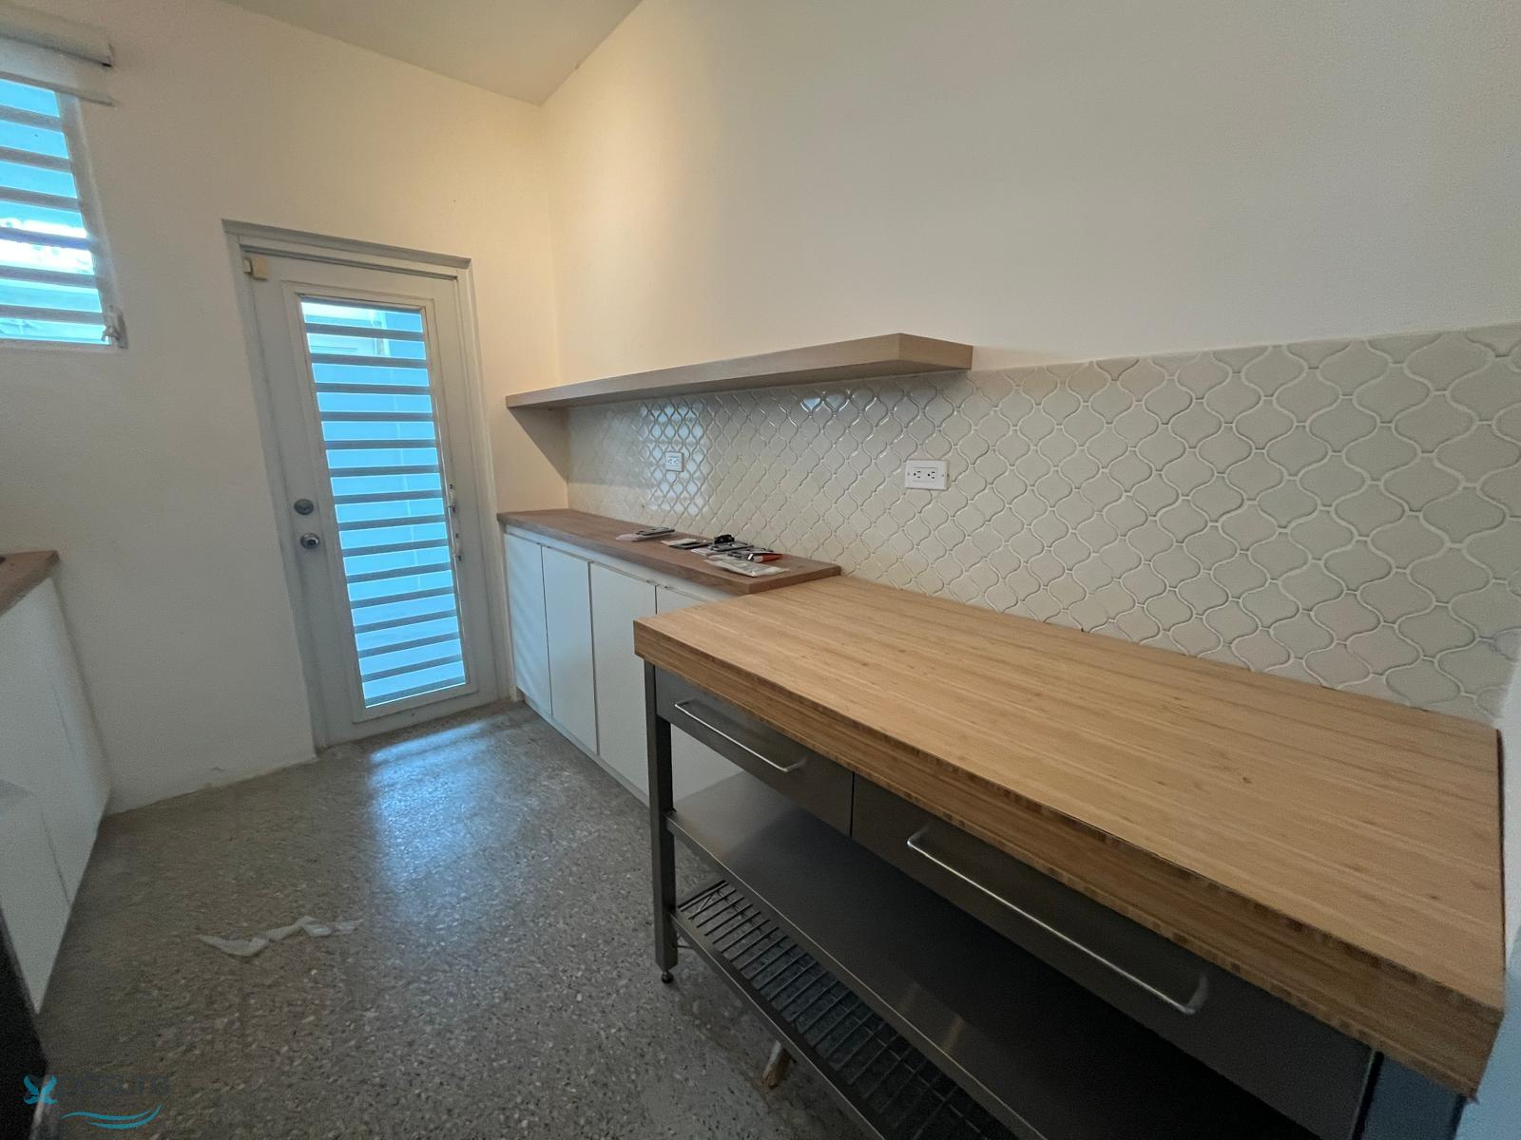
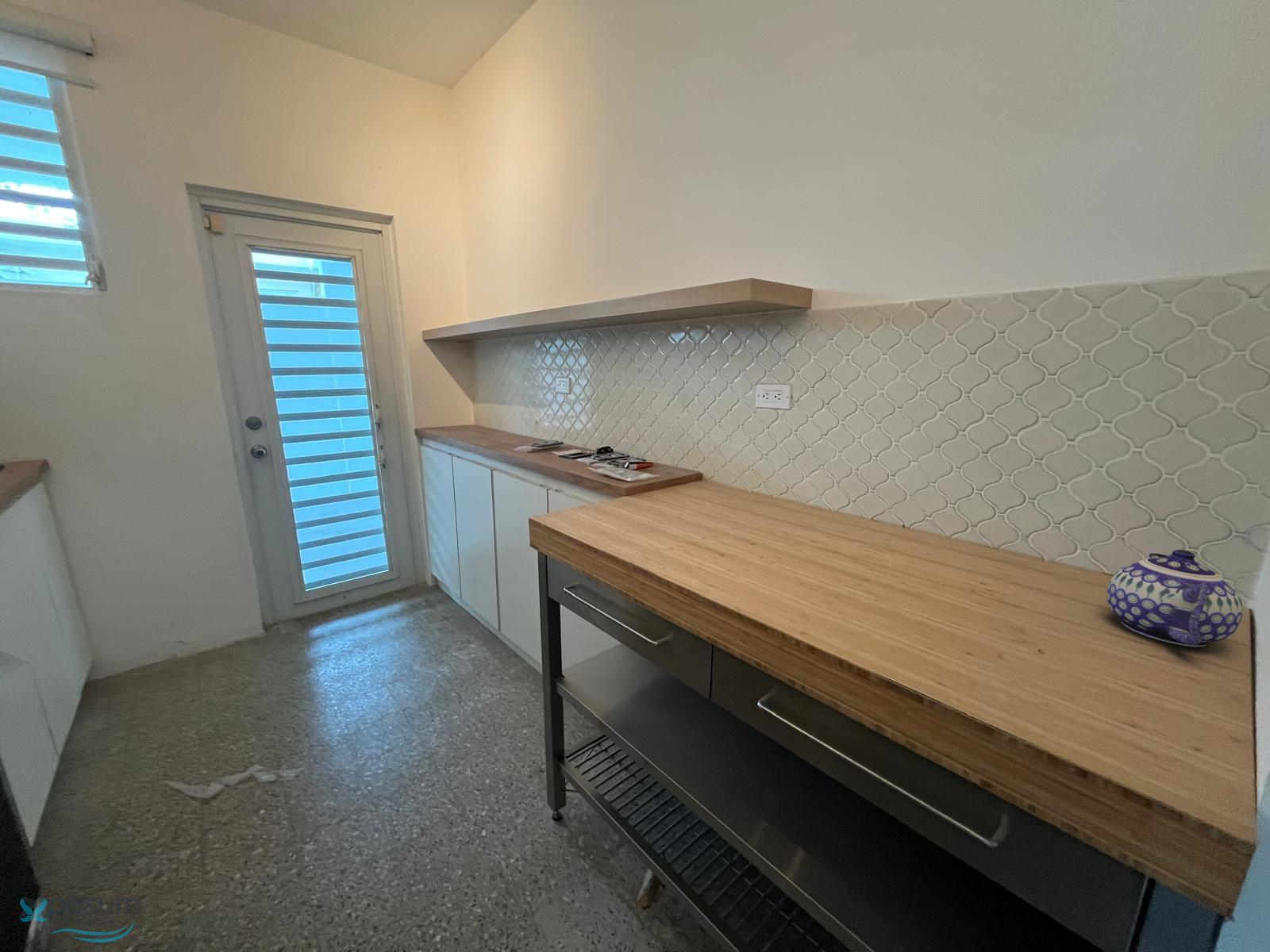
+ teapot [1106,549,1244,647]
